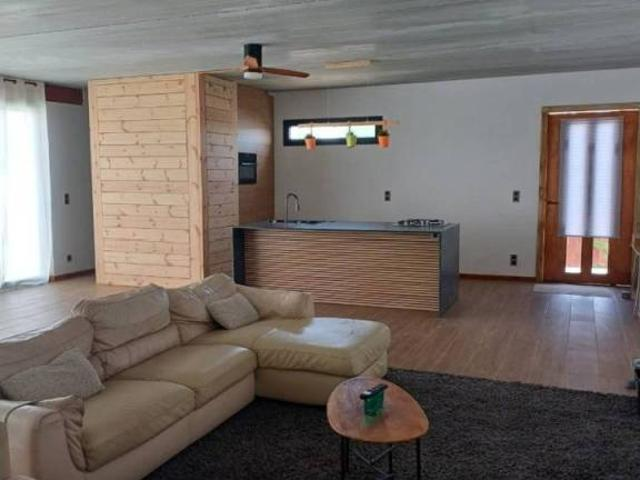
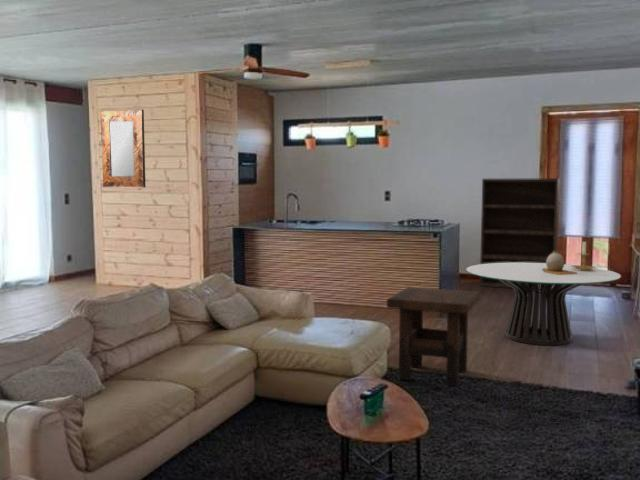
+ vase [542,250,577,275]
+ bookshelf [479,177,561,291]
+ candle holder [571,240,597,271]
+ home mirror [100,108,147,188]
+ dining table [465,262,622,346]
+ side table [386,286,481,387]
